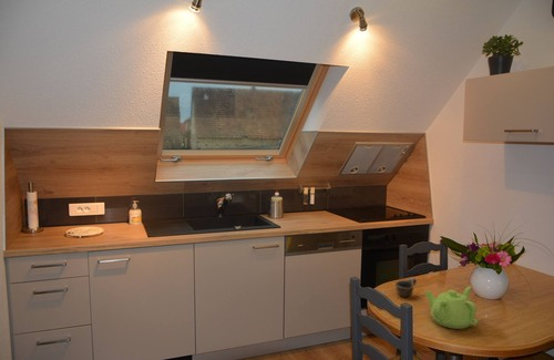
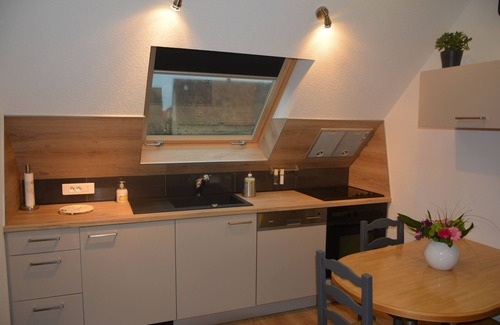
- teapot [424,285,479,330]
- cup [394,277,418,298]
